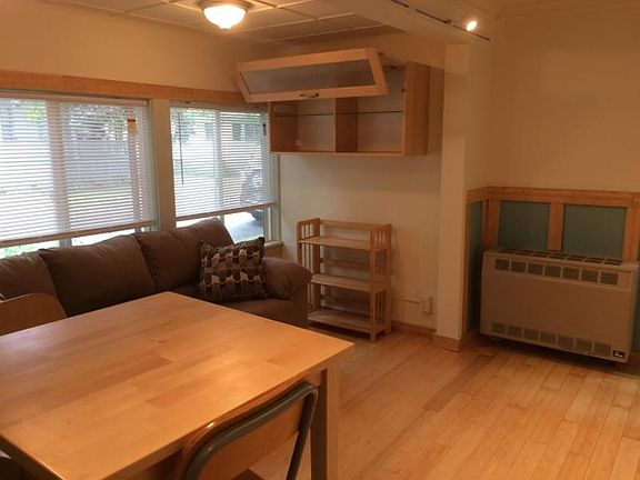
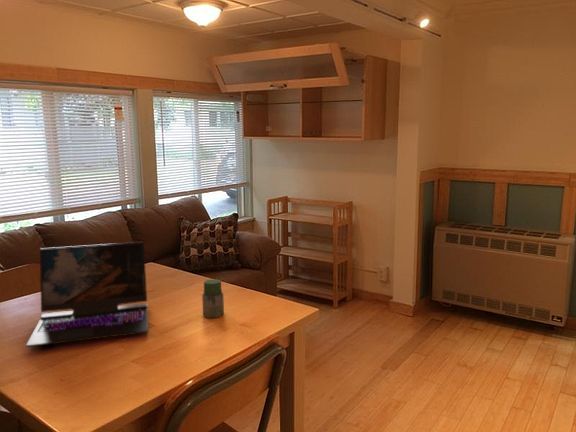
+ laptop [25,241,150,348]
+ jar [201,278,225,319]
